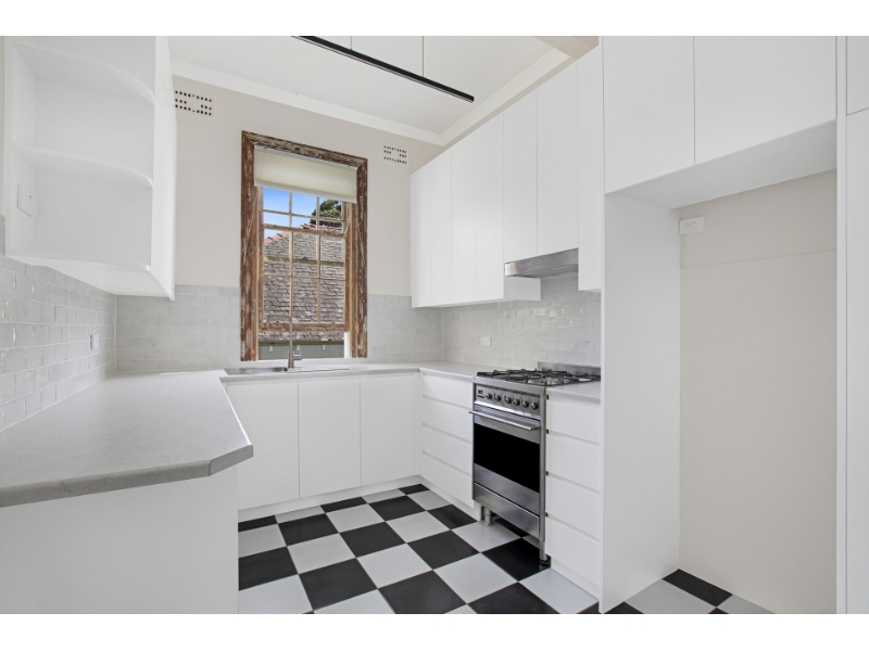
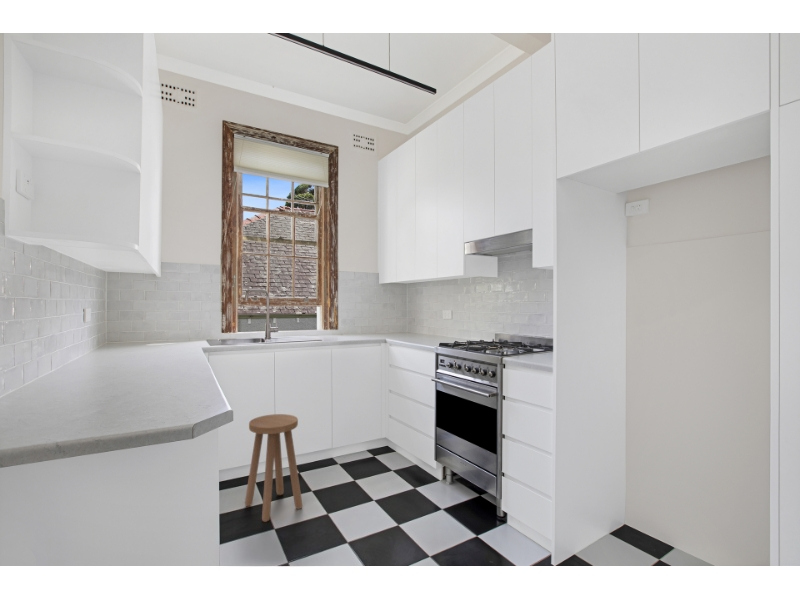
+ stool [244,413,303,523]
